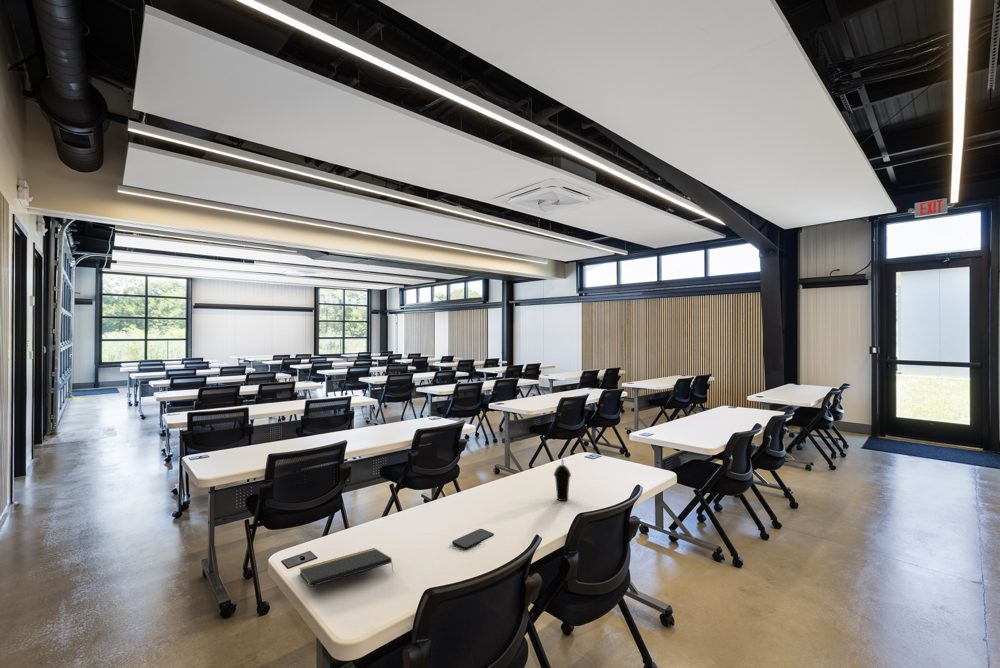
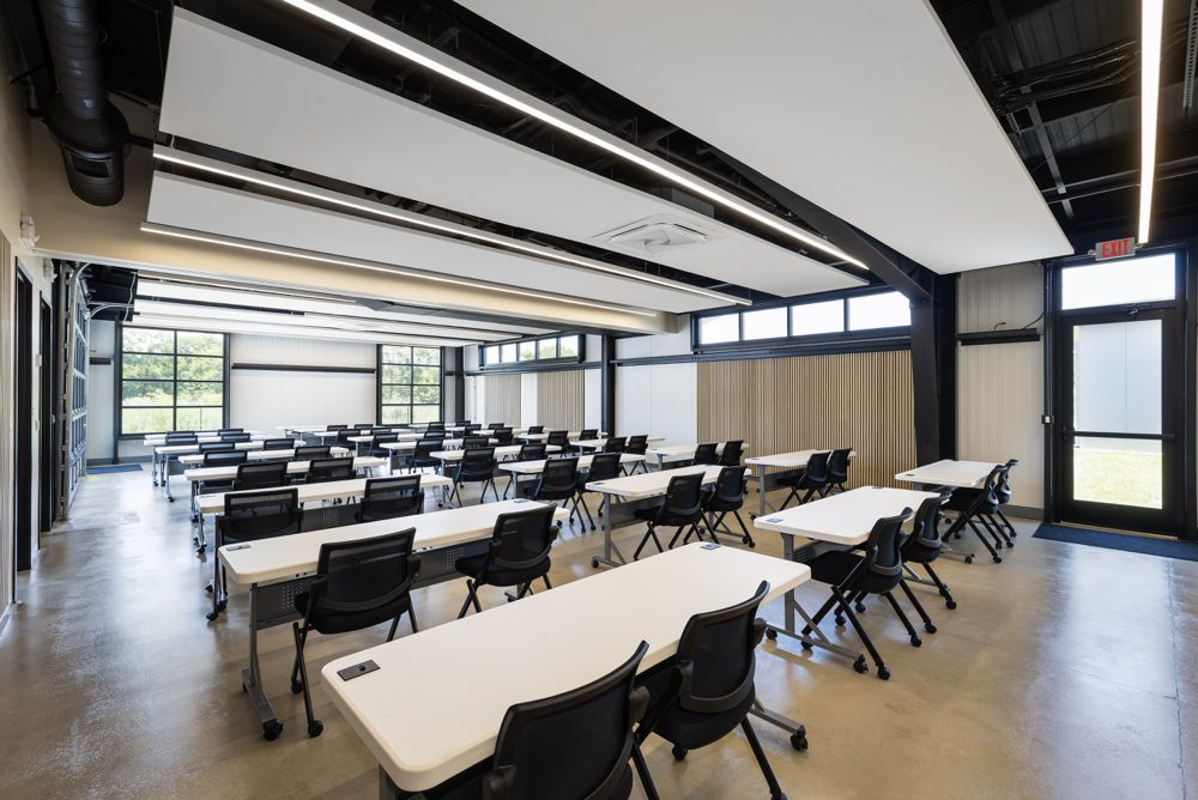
- notepad [299,547,394,588]
- cup [553,457,572,502]
- smartphone [451,528,495,550]
